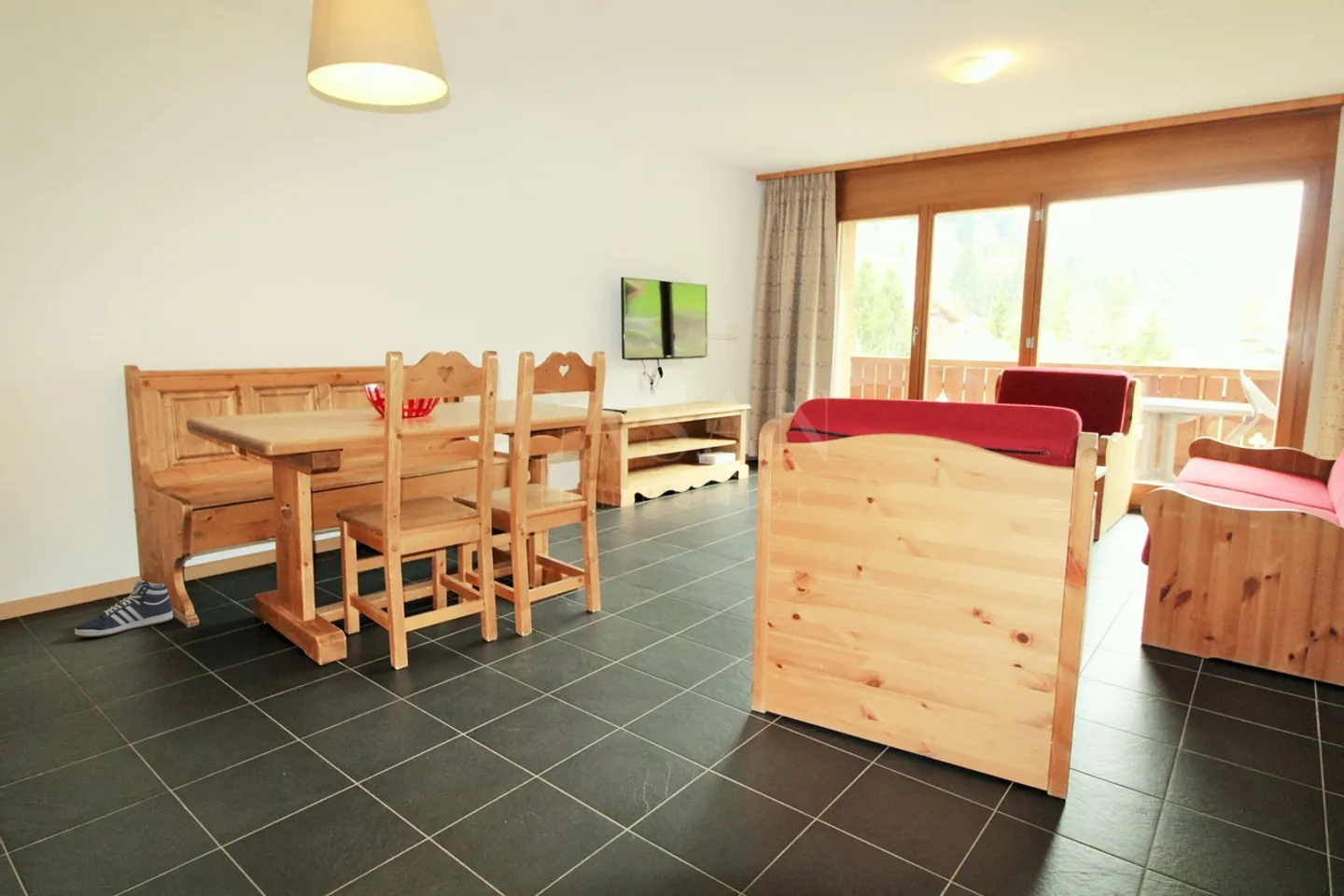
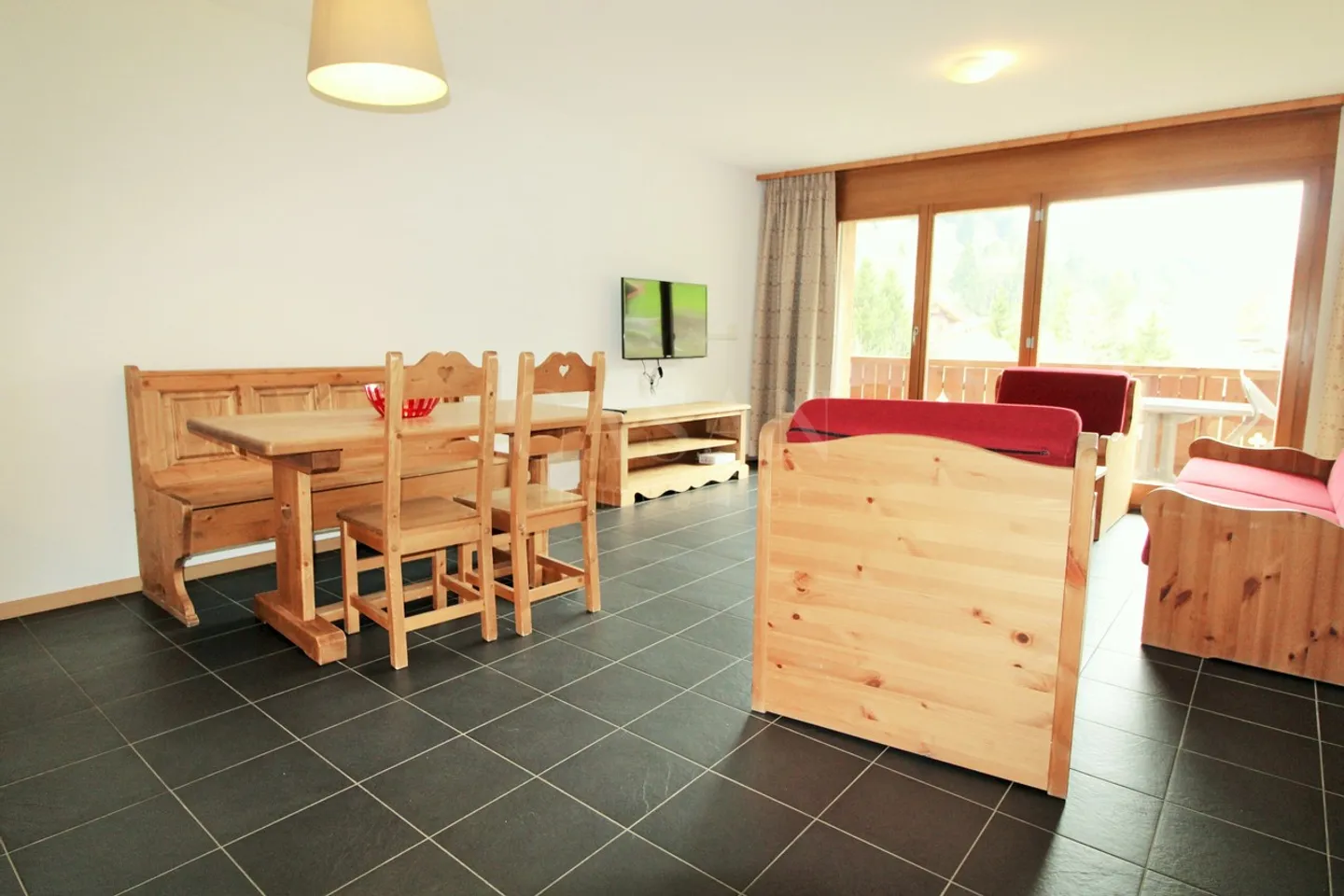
- sneaker [74,580,174,638]
